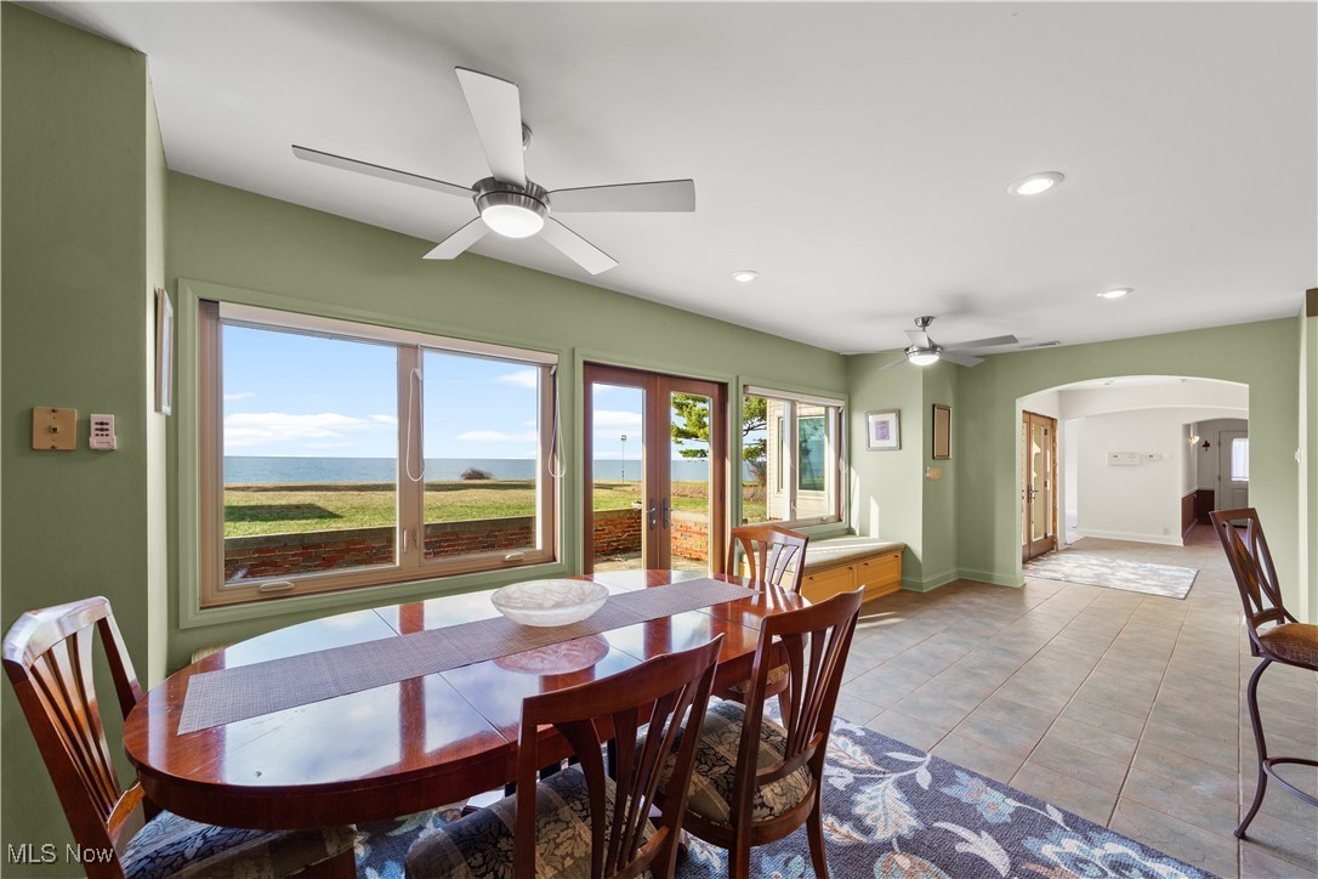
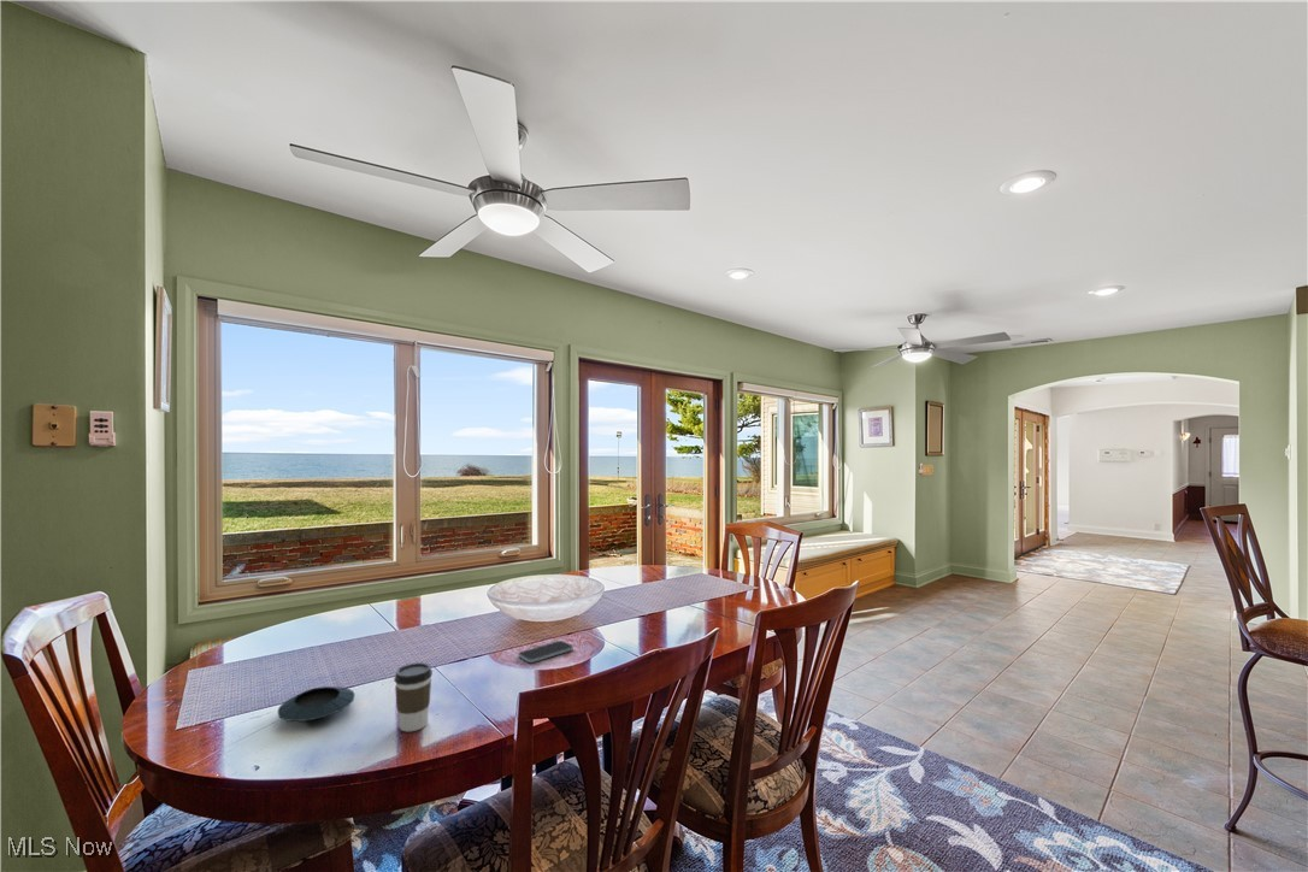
+ saucer [277,685,355,723]
+ coffee cup [393,661,434,733]
+ smartphone [517,640,575,664]
